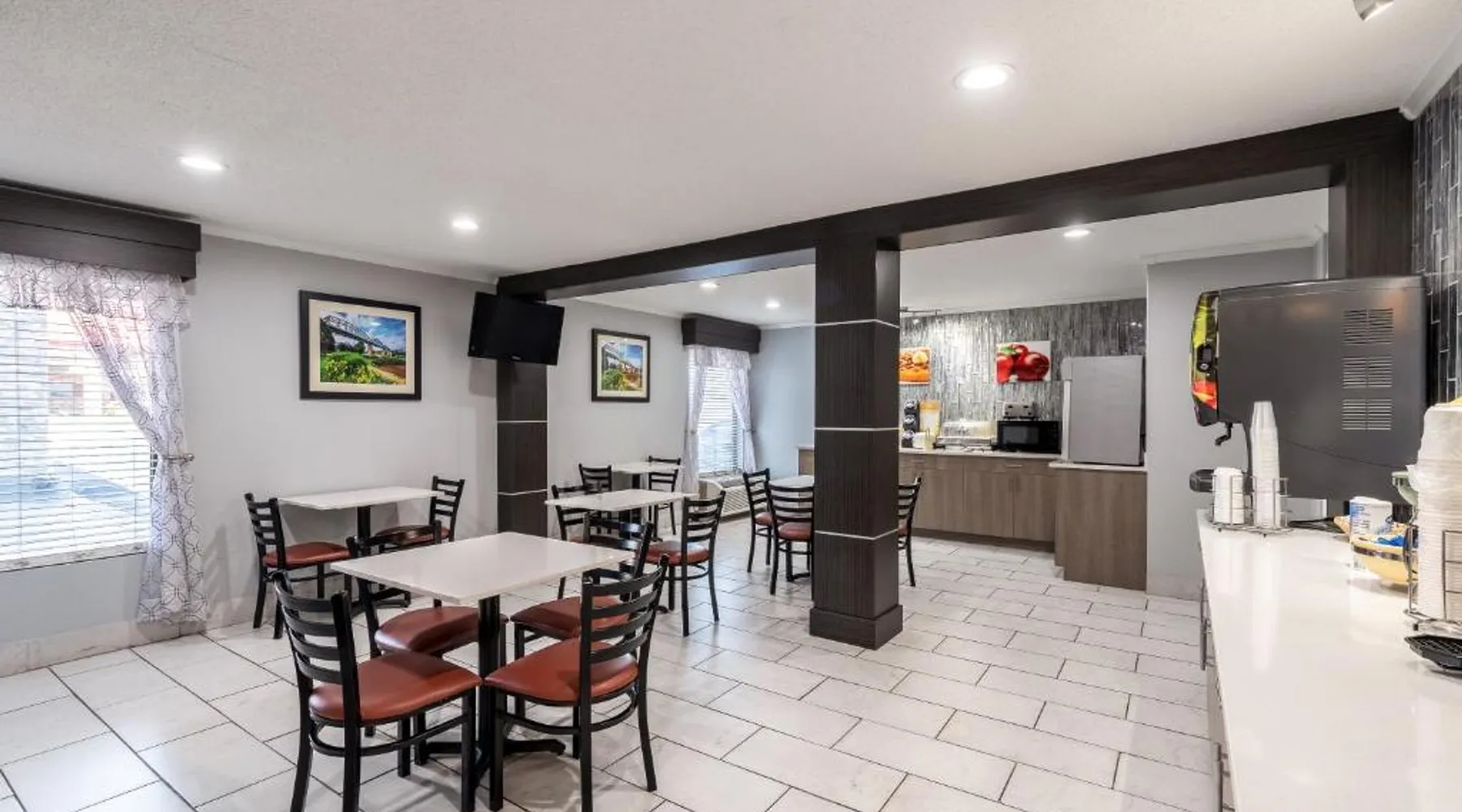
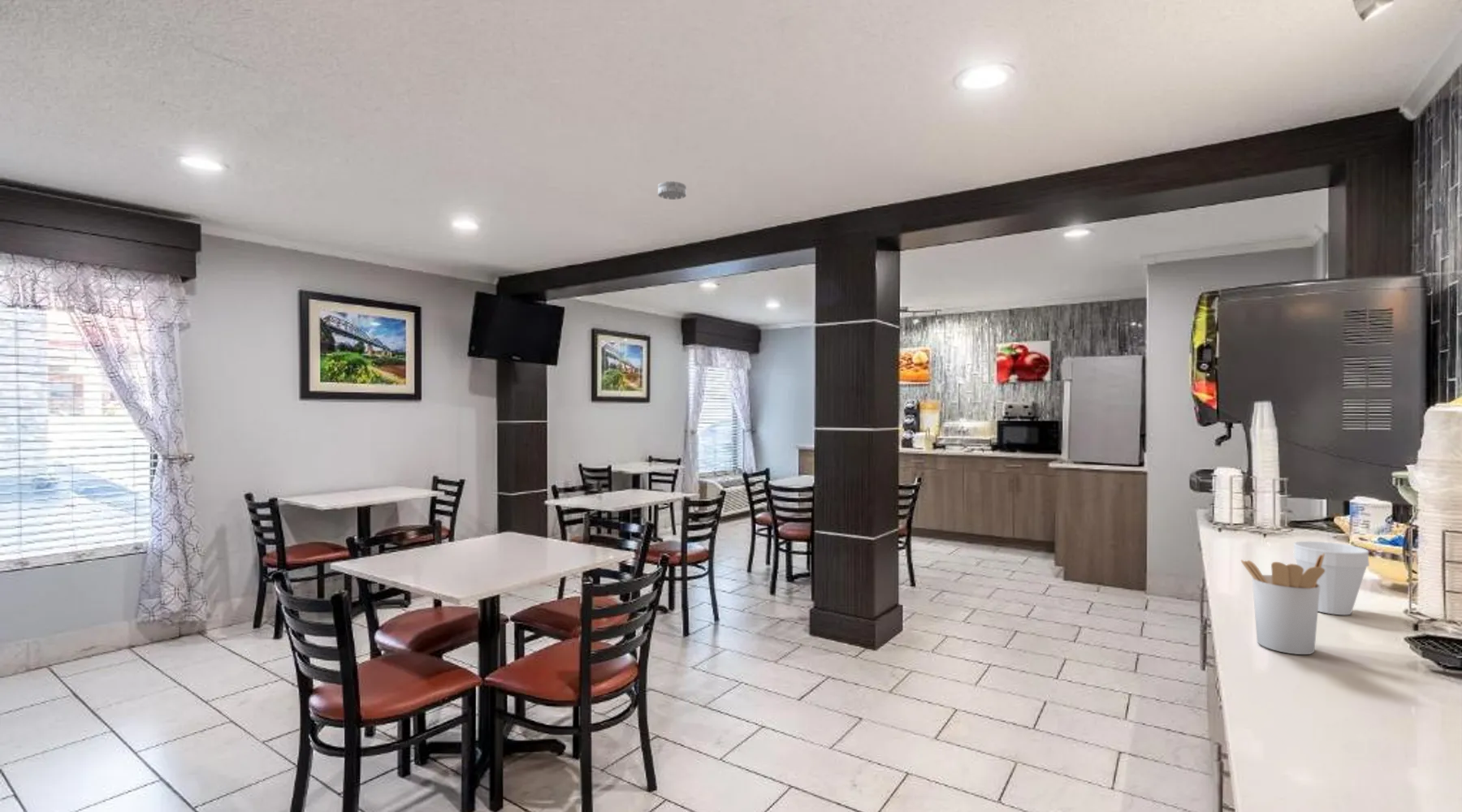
+ smoke detector [657,180,687,201]
+ cup [1292,541,1370,615]
+ utensil holder [1240,553,1325,655]
